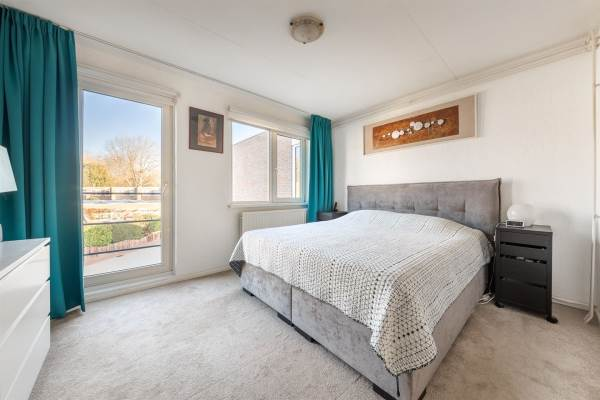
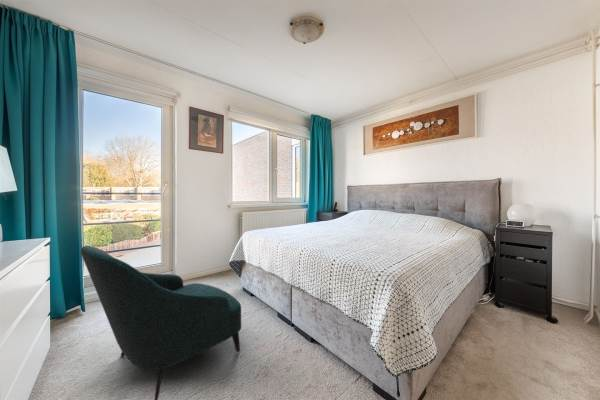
+ armchair [80,245,242,400]
